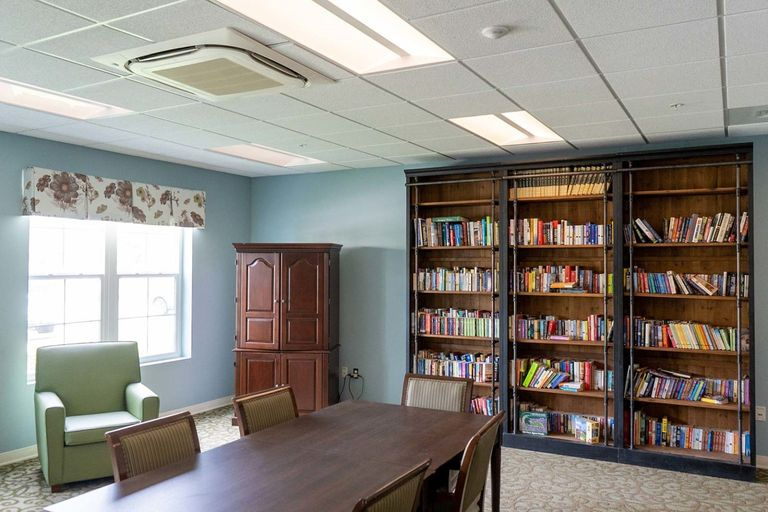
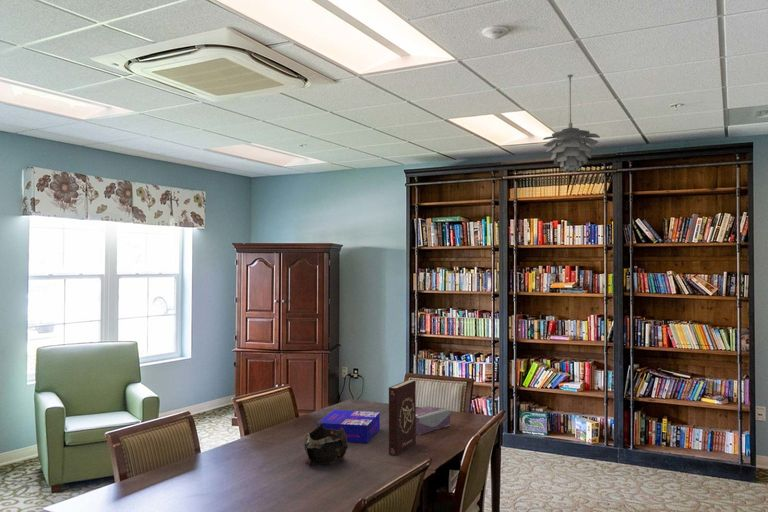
+ tissue box [416,405,451,436]
+ decorative bowl [303,421,349,466]
+ pendant light [542,74,601,173]
+ book [388,379,417,456]
+ board game [316,409,381,444]
